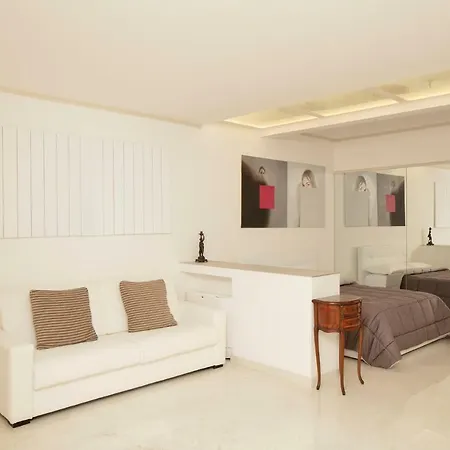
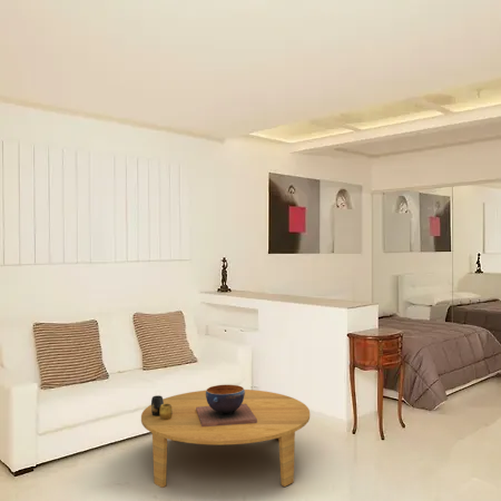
+ decorative bowl [196,384,257,426]
+ vase [150,394,173,420]
+ coffee table [140,389,311,489]
